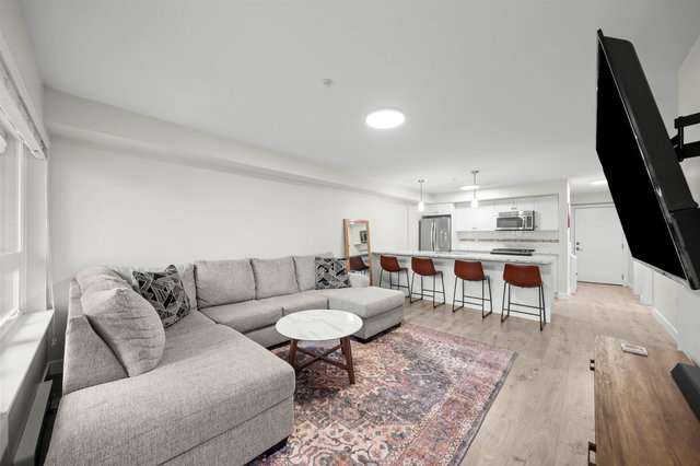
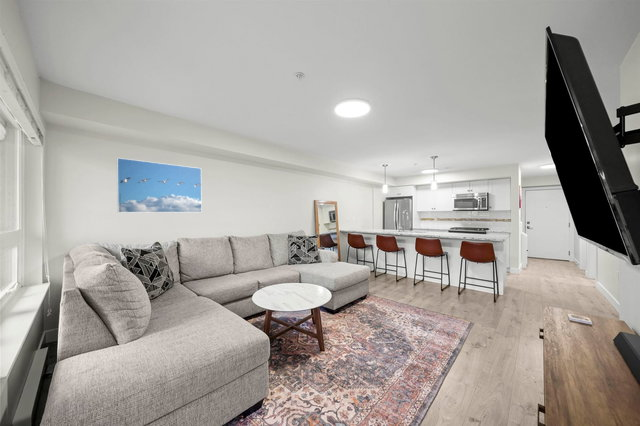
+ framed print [116,157,203,214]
